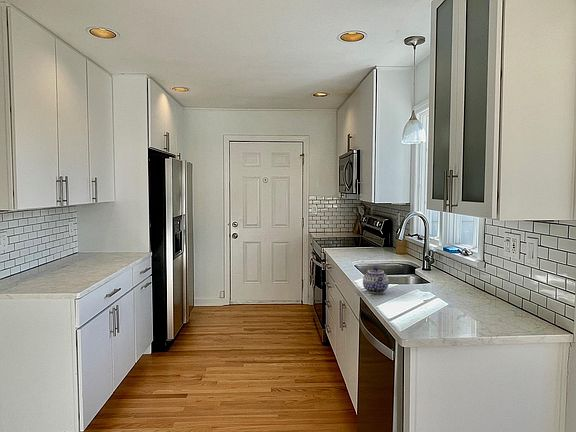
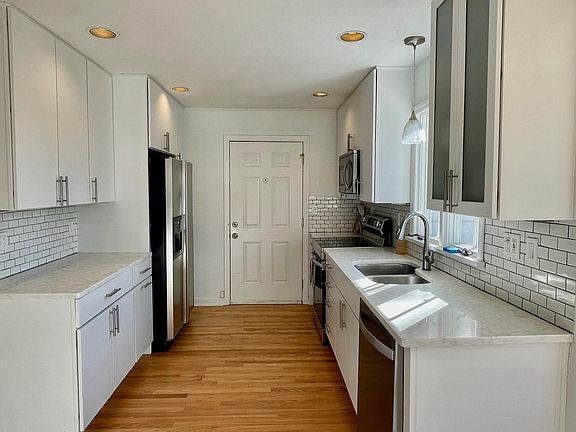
- teapot [362,266,390,294]
